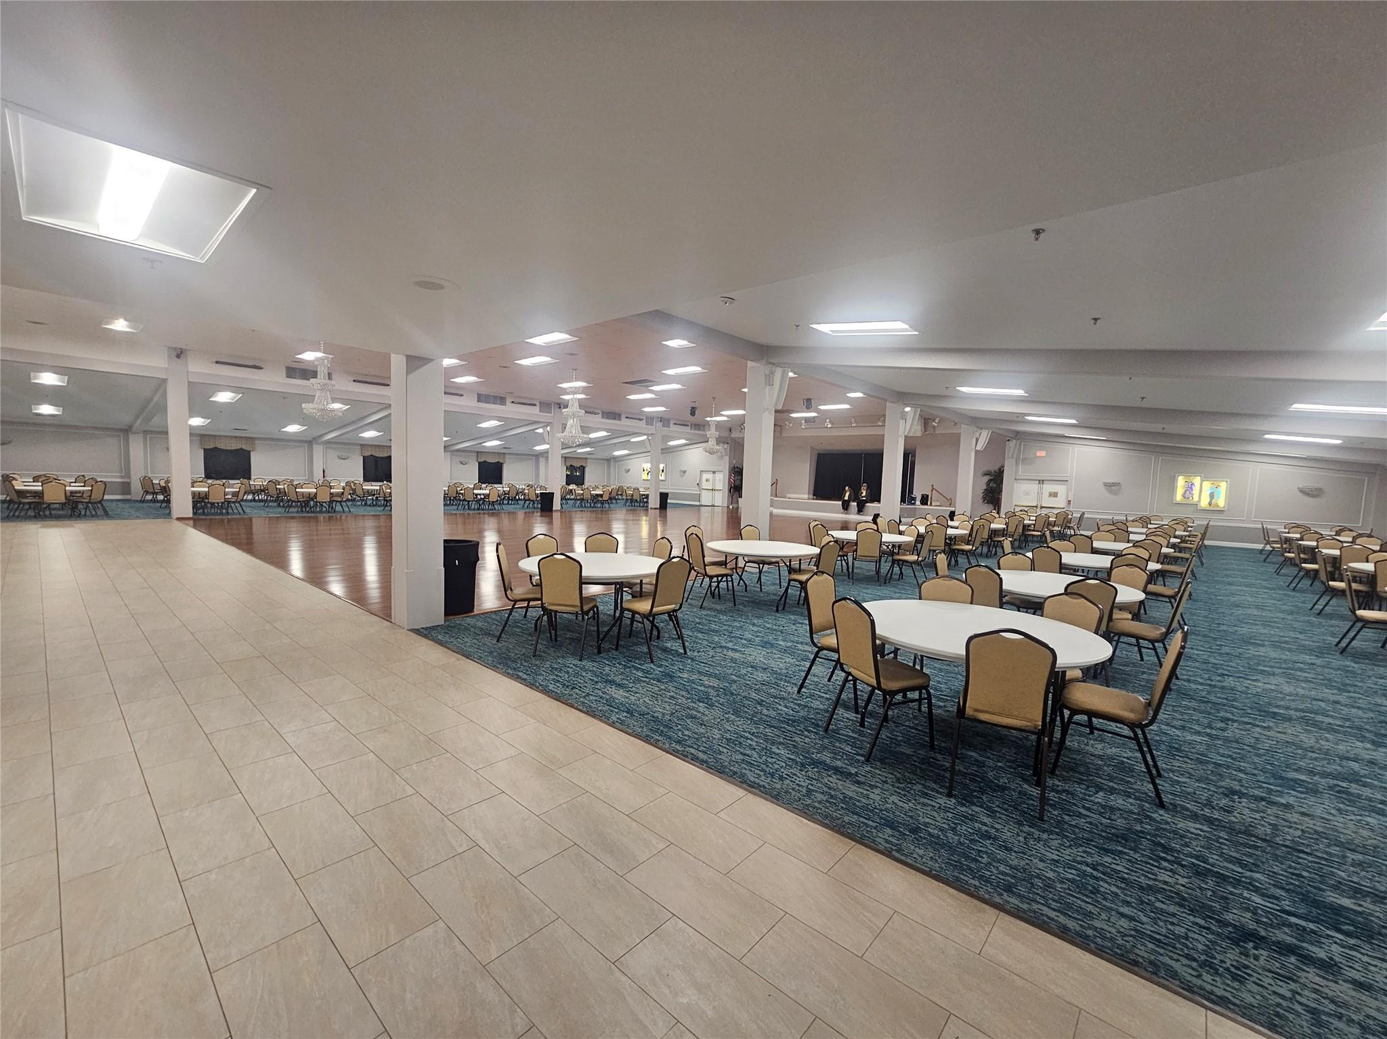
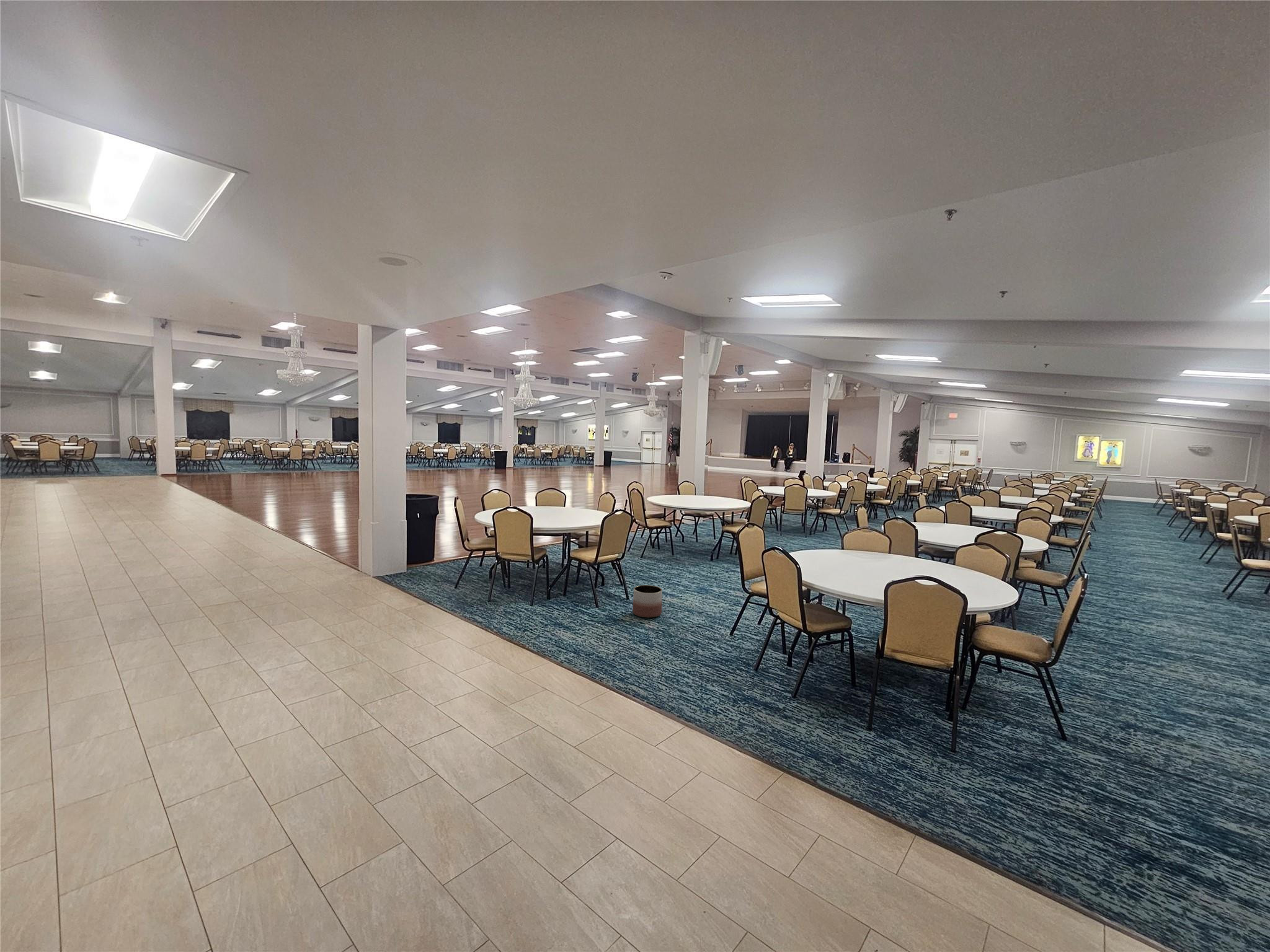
+ planter [632,584,663,619]
